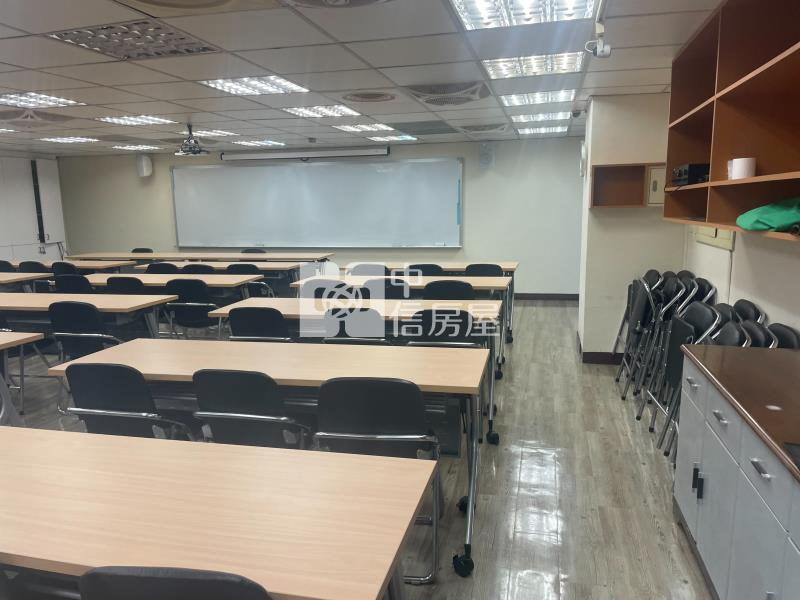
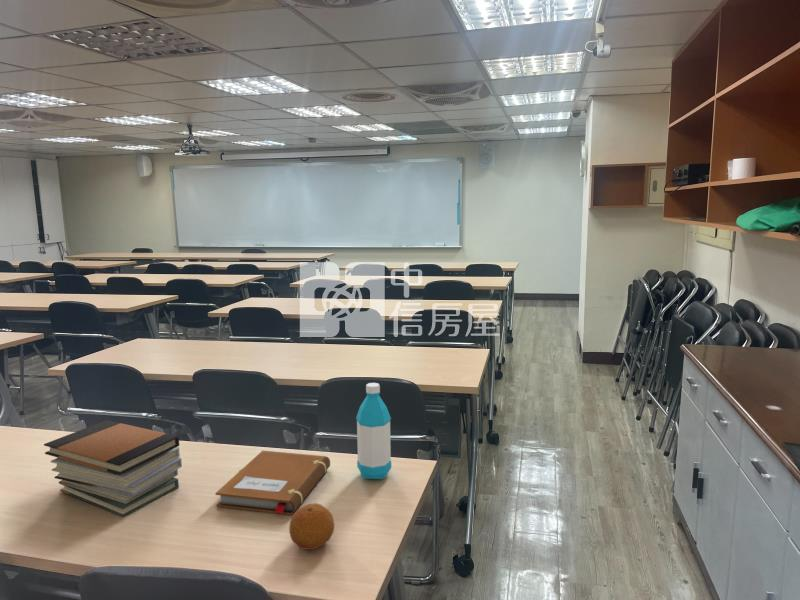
+ fruit [288,502,335,551]
+ book stack [43,419,183,518]
+ water bottle [355,382,392,480]
+ notebook [214,450,331,516]
